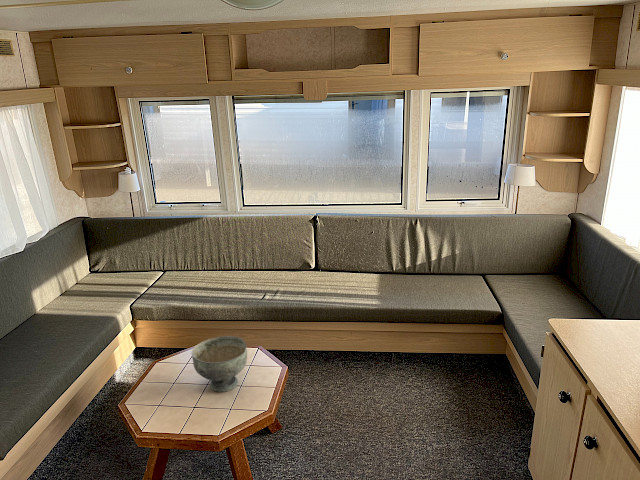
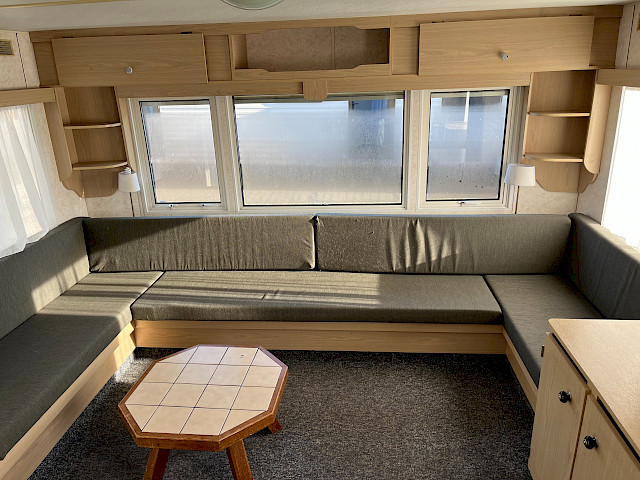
- decorative bowl [191,335,248,393]
